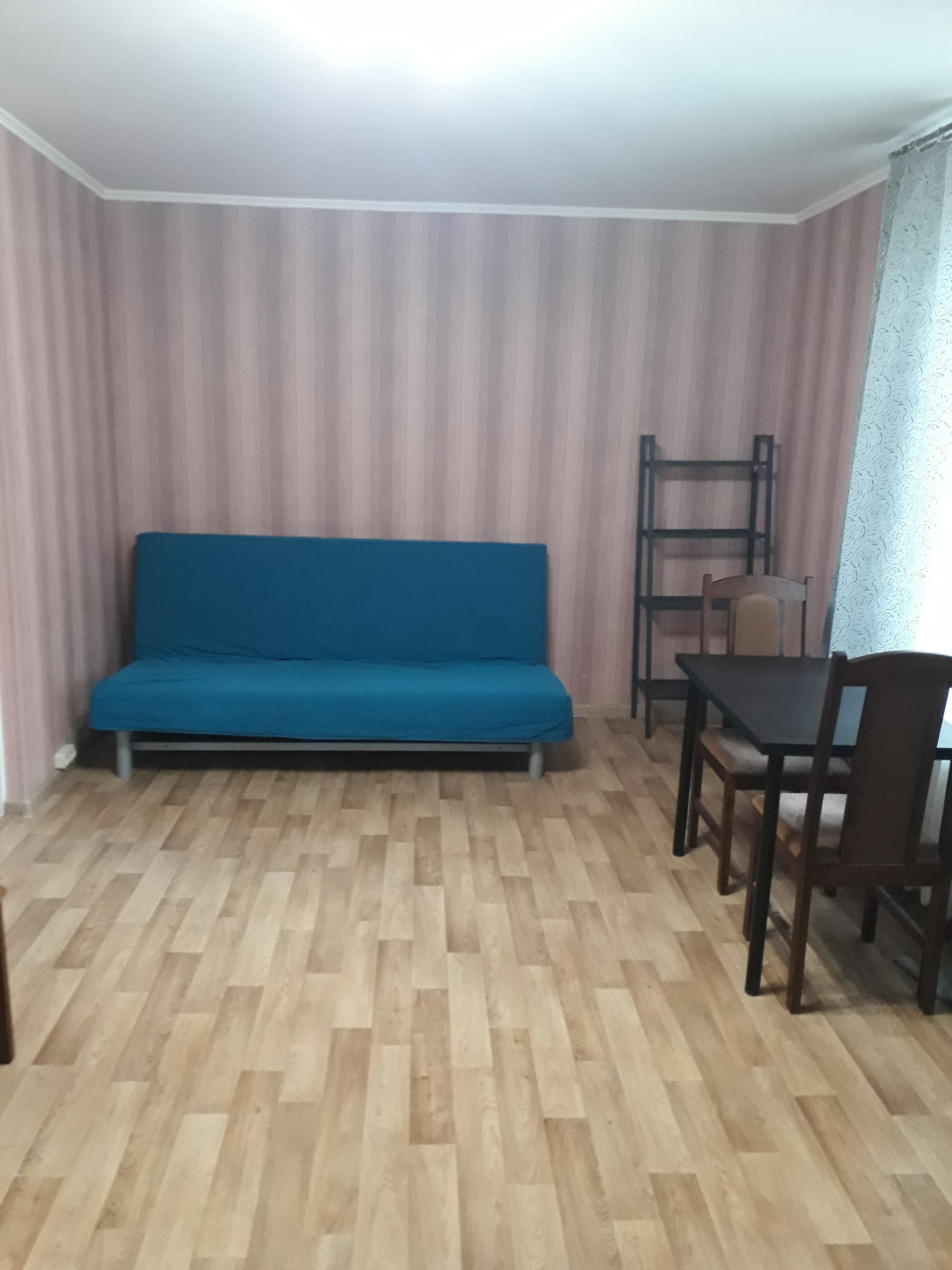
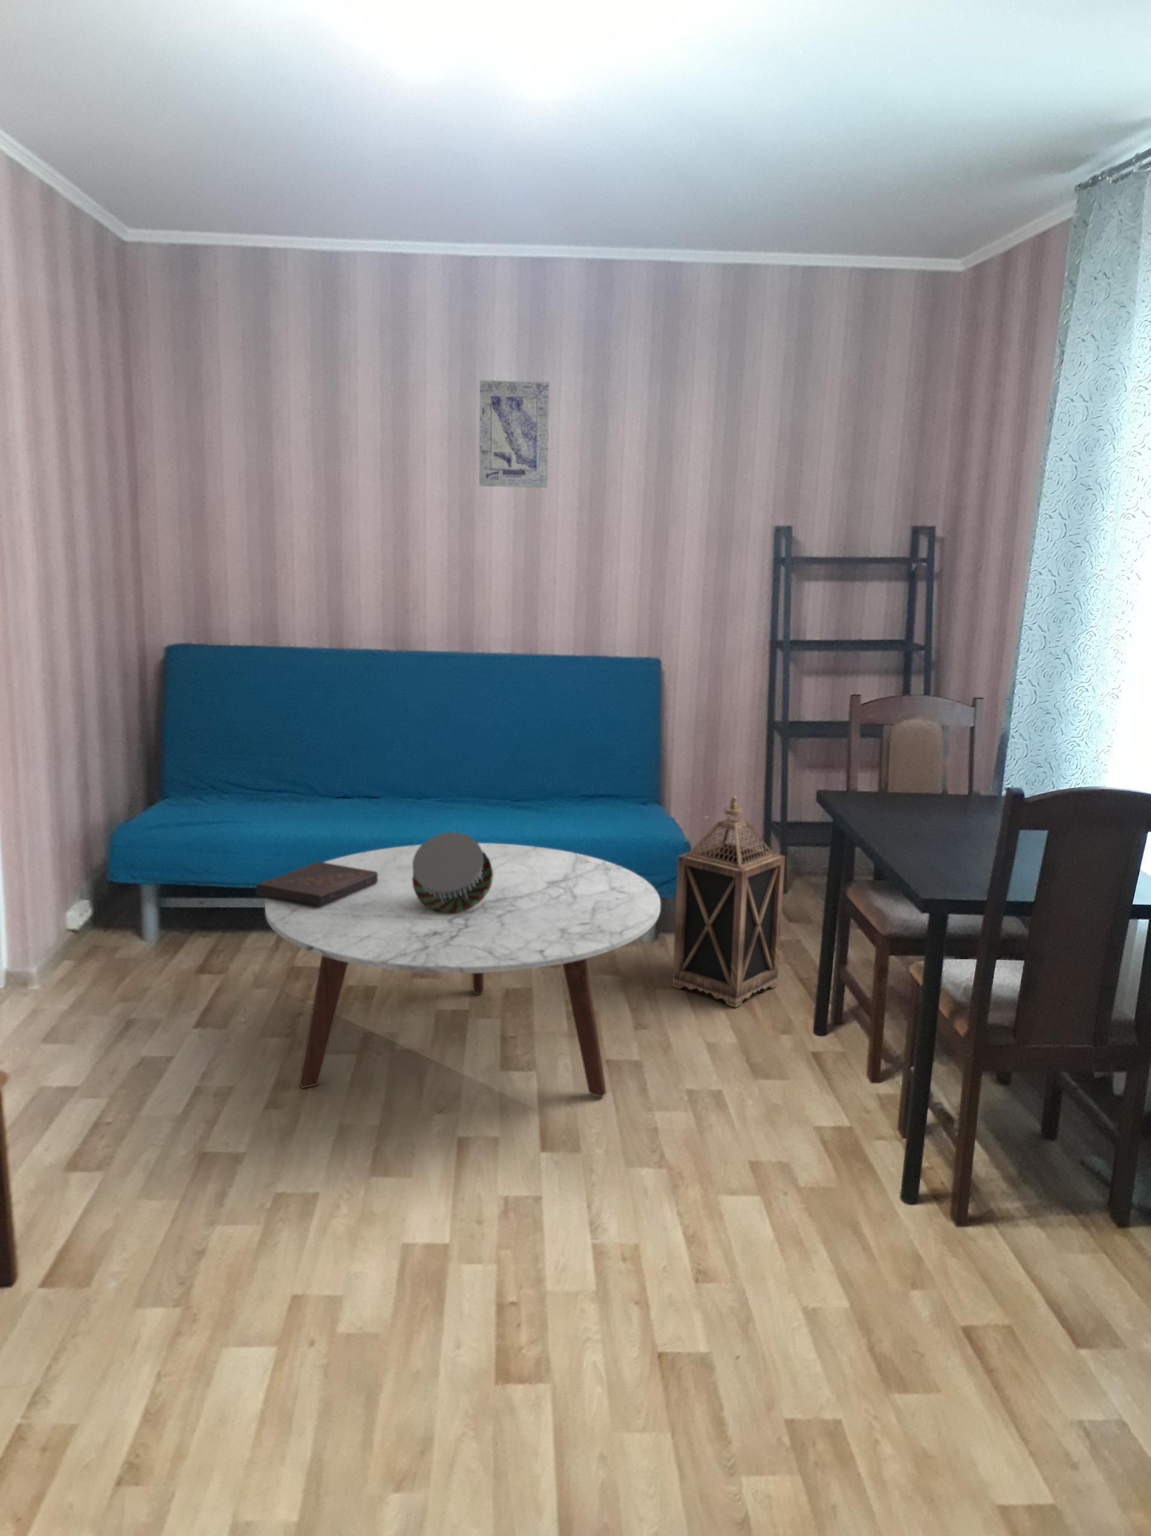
+ book [255,861,377,907]
+ drum [412,831,493,914]
+ lantern [672,795,786,1009]
+ wall art [479,380,550,489]
+ coffee table [265,843,661,1098]
